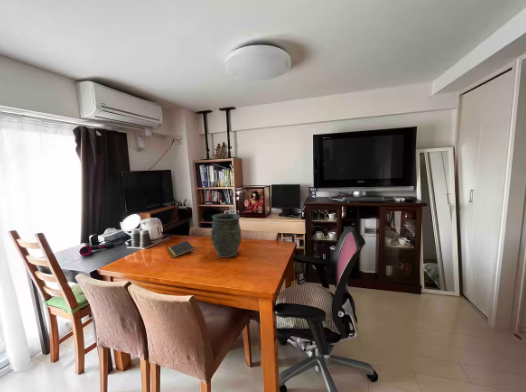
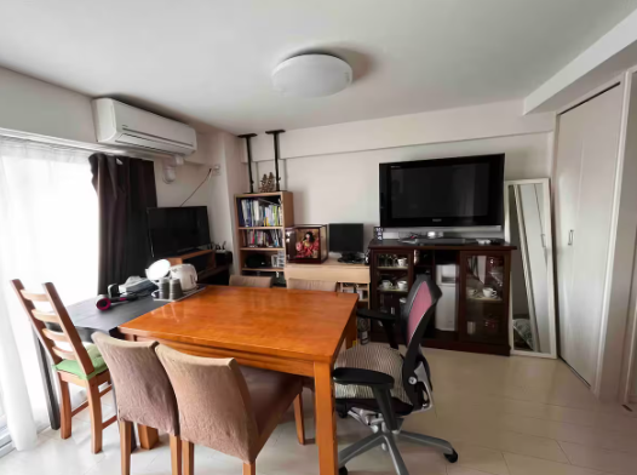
- vase [210,212,242,259]
- notepad [166,240,196,259]
